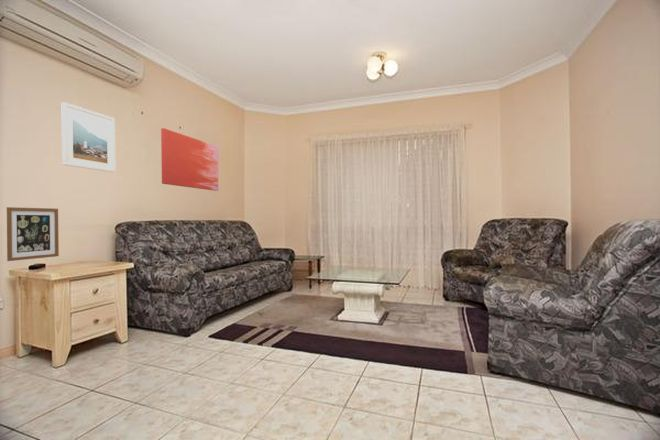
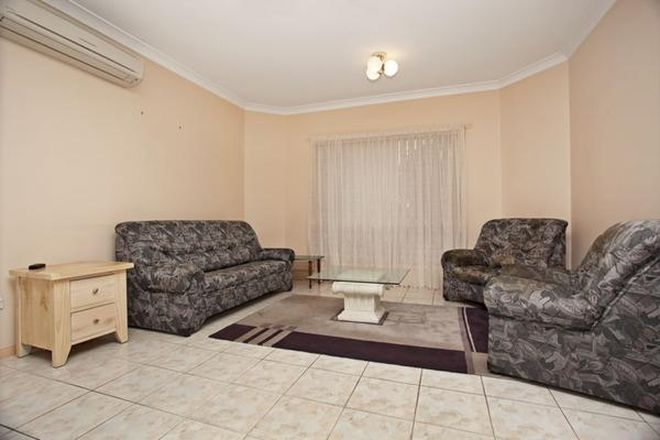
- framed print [61,101,116,173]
- wall art [160,127,219,192]
- wall art [6,206,60,262]
